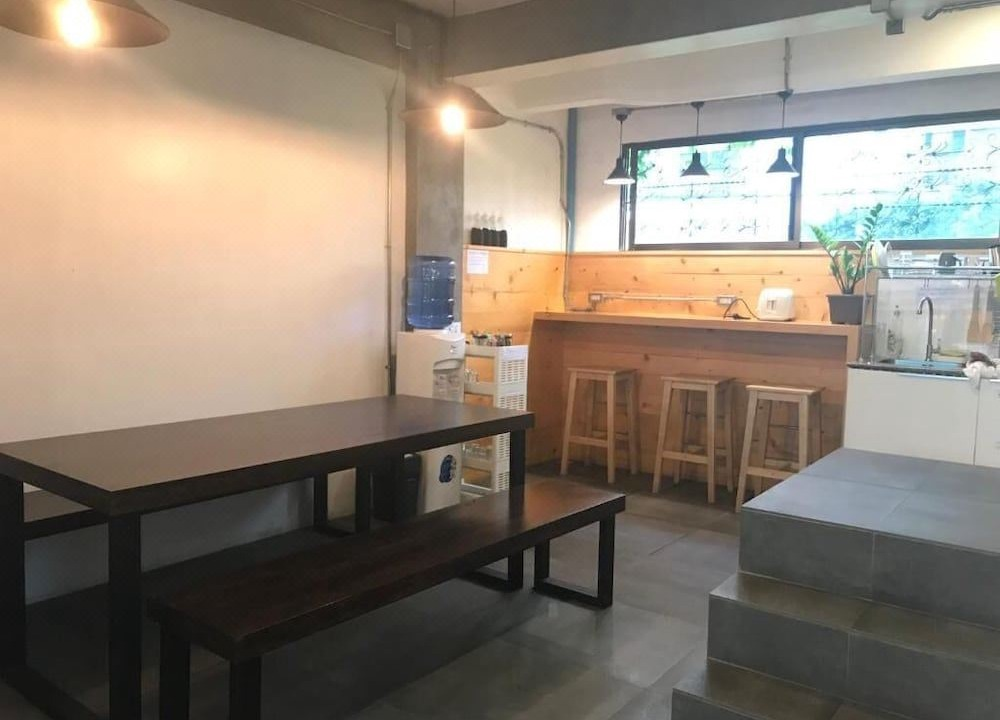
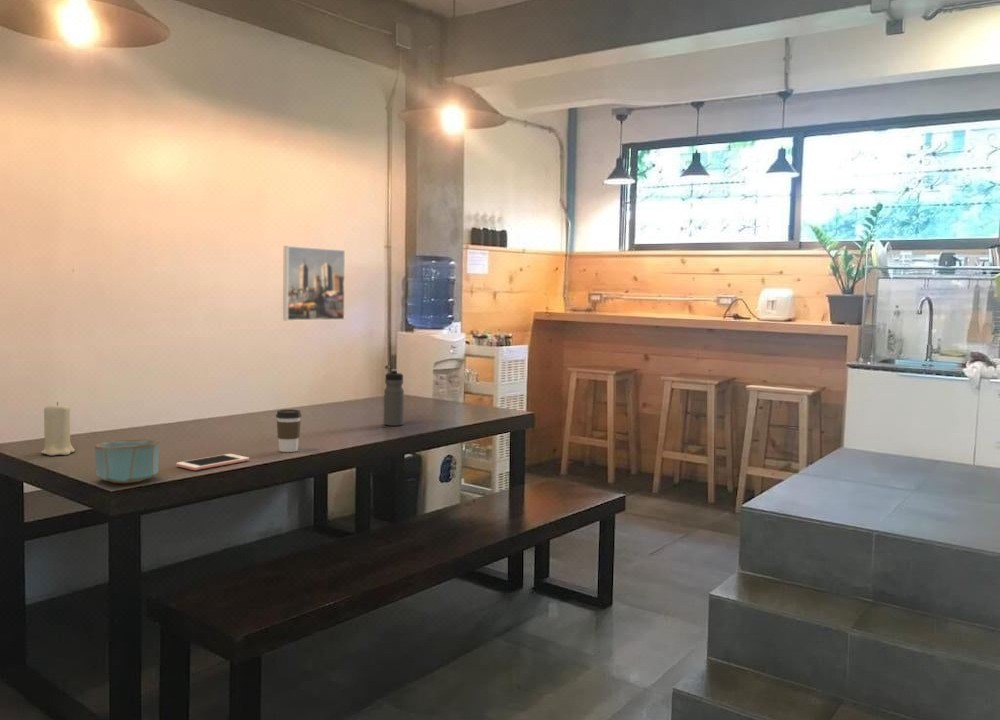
+ coffee cup [275,408,302,453]
+ cell phone [175,453,250,471]
+ water bottle [383,368,405,427]
+ bowl [94,438,160,484]
+ candle [40,401,76,456]
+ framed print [282,245,346,322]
